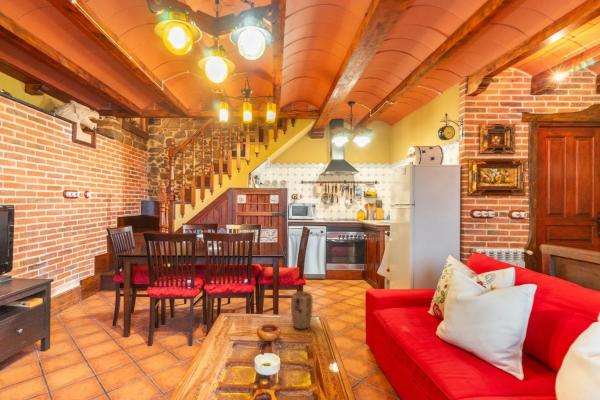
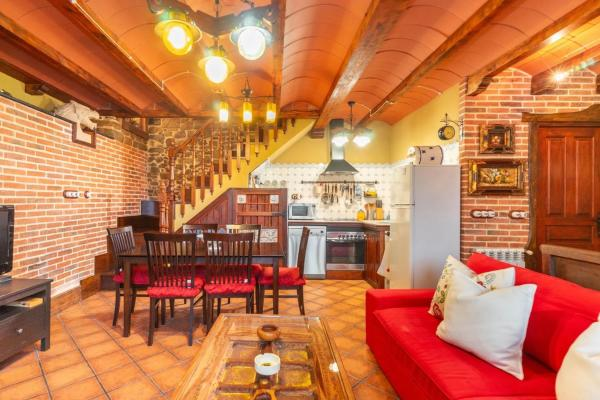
- plant pot [290,291,314,330]
